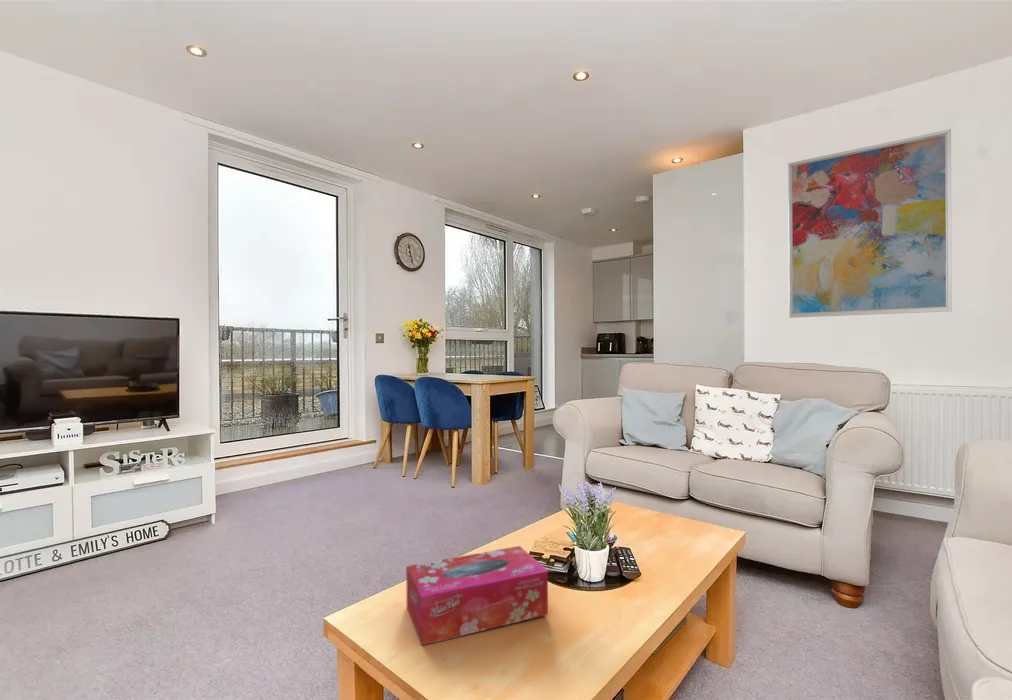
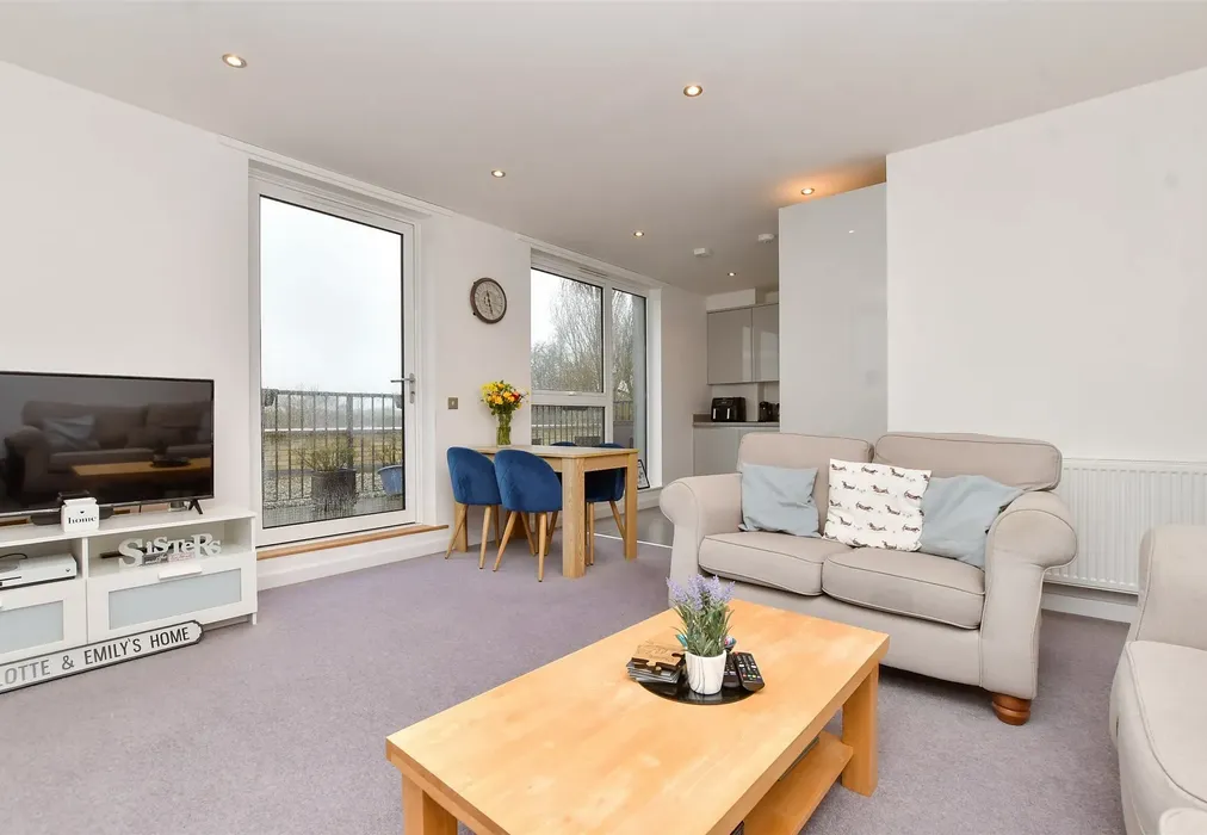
- wall art [787,128,953,319]
- tissue box [405,545,549,647]
